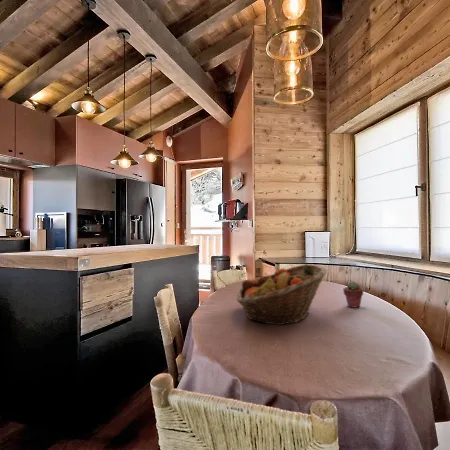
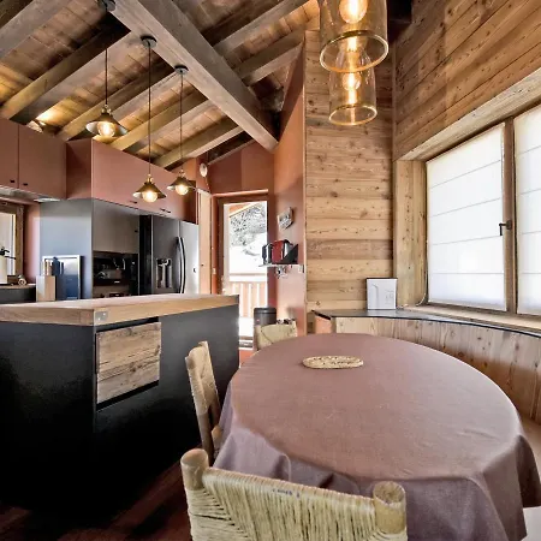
- potted succulent [342,281,364,308]
- fruit basket [235,263,328,326]
